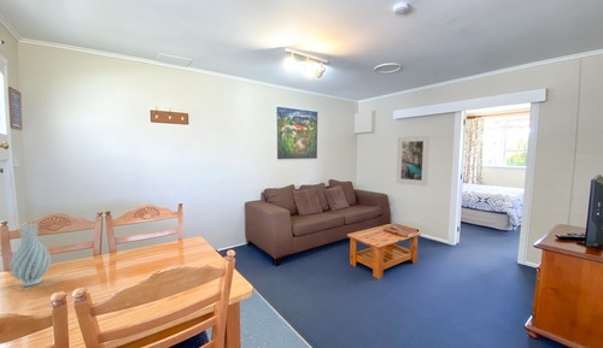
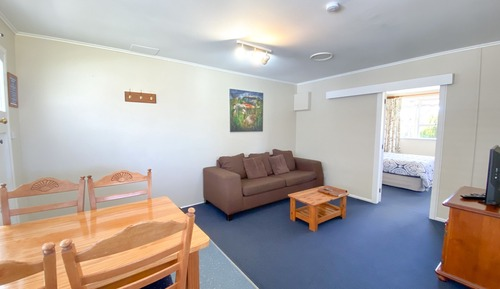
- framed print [396,135,431,187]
- vase [8,220,52,288]
